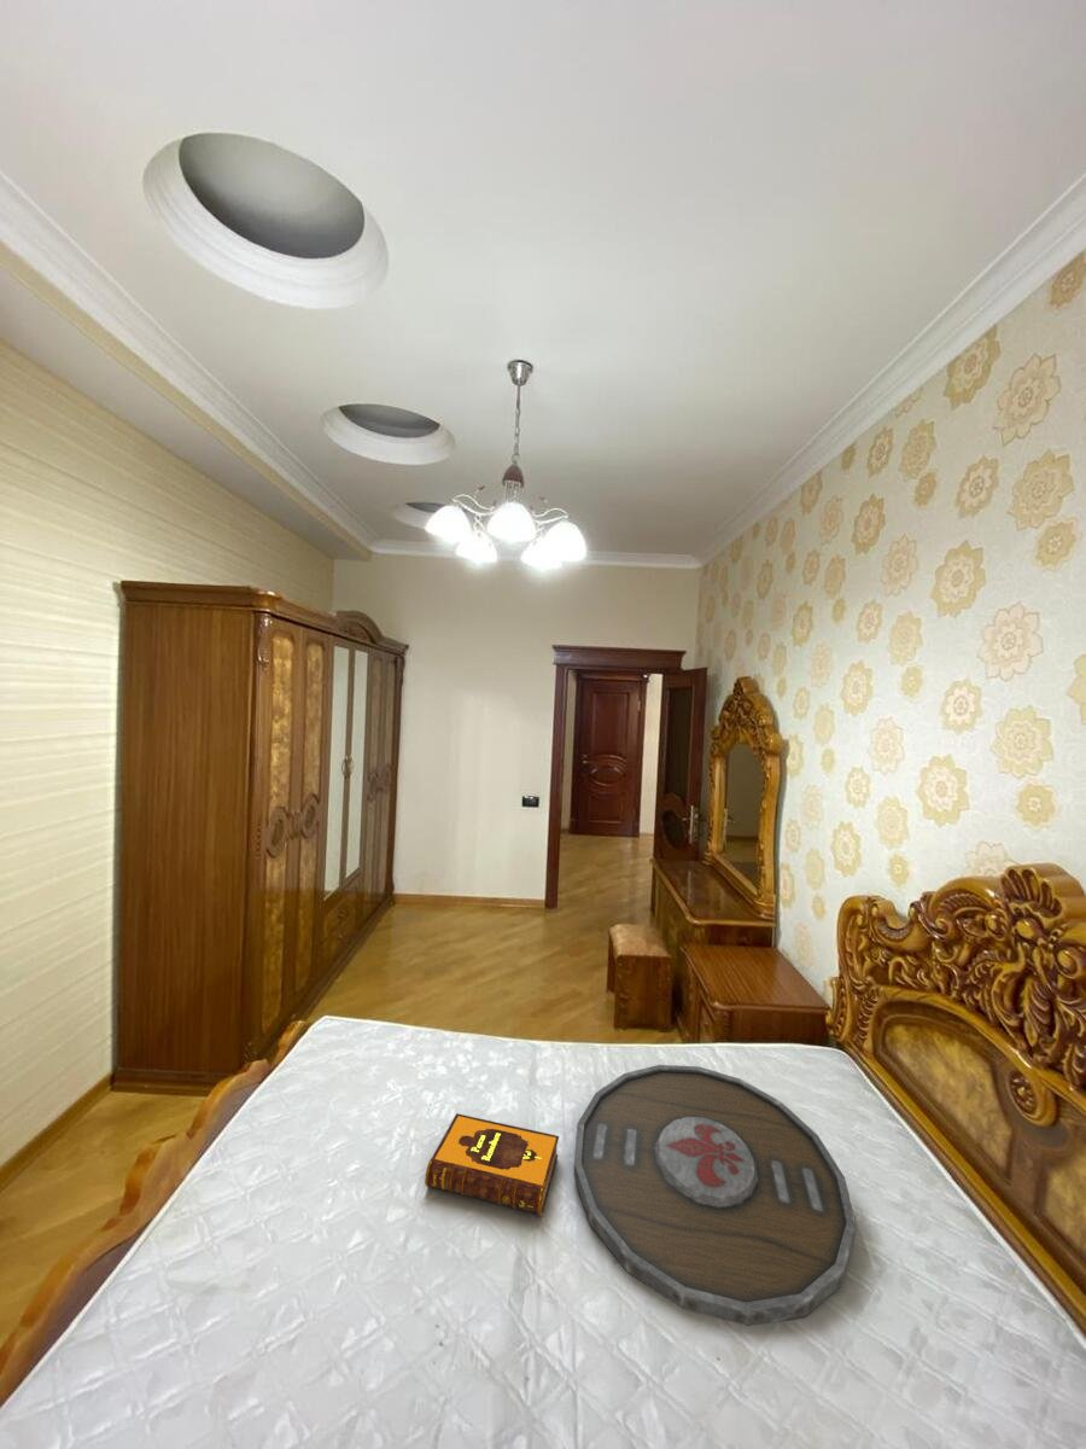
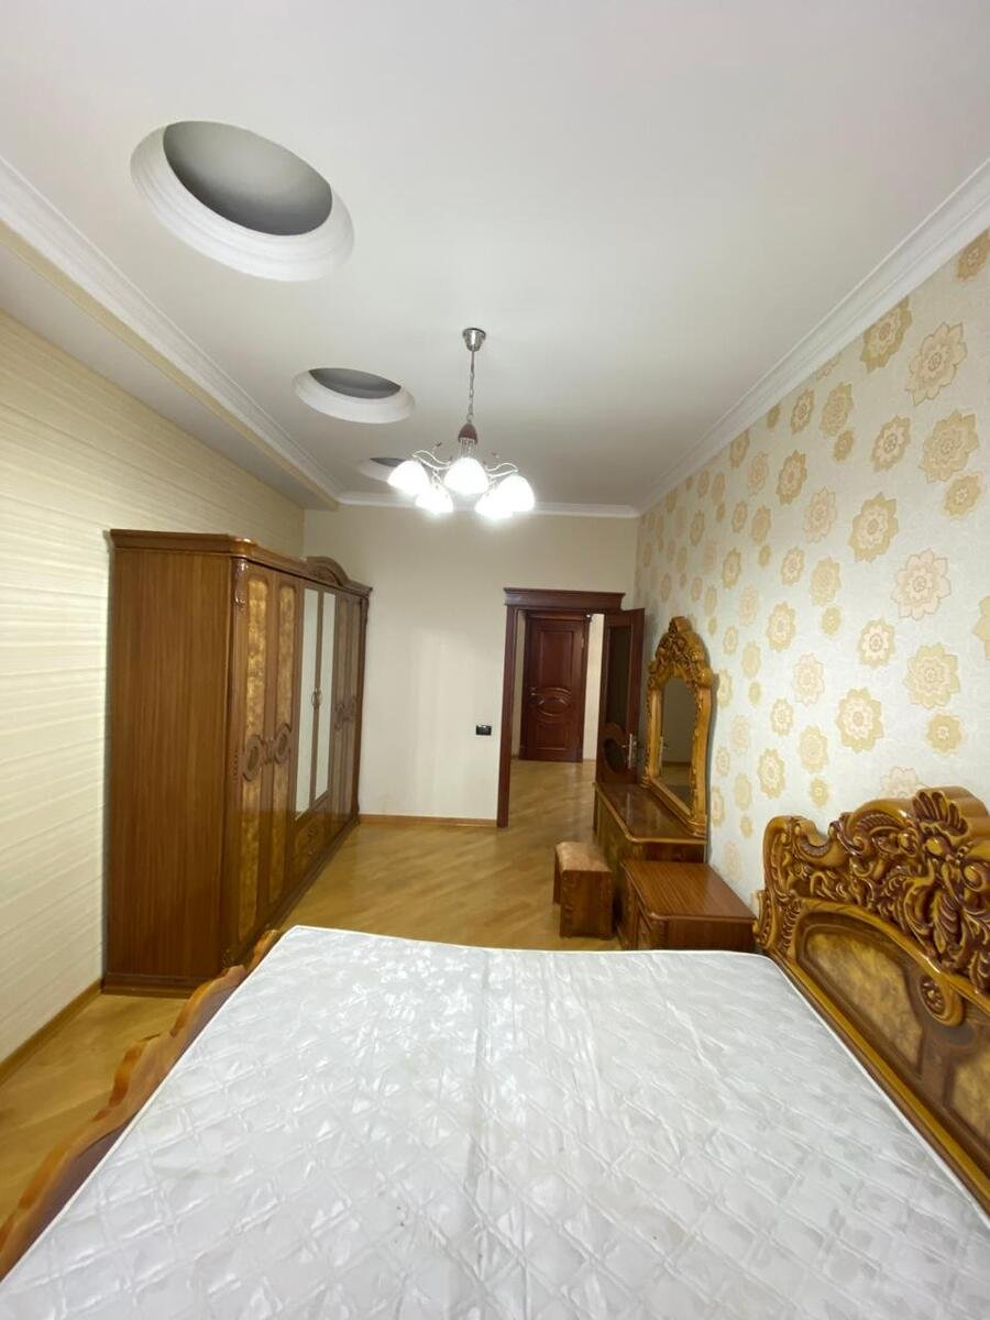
- hardback book [424,1112,560,1216]
- serving tray [573,1064,857,1327]
